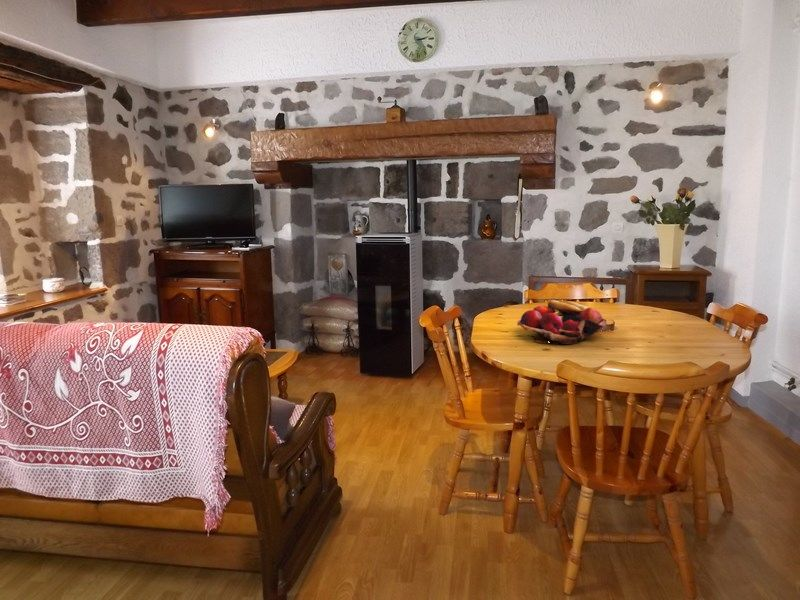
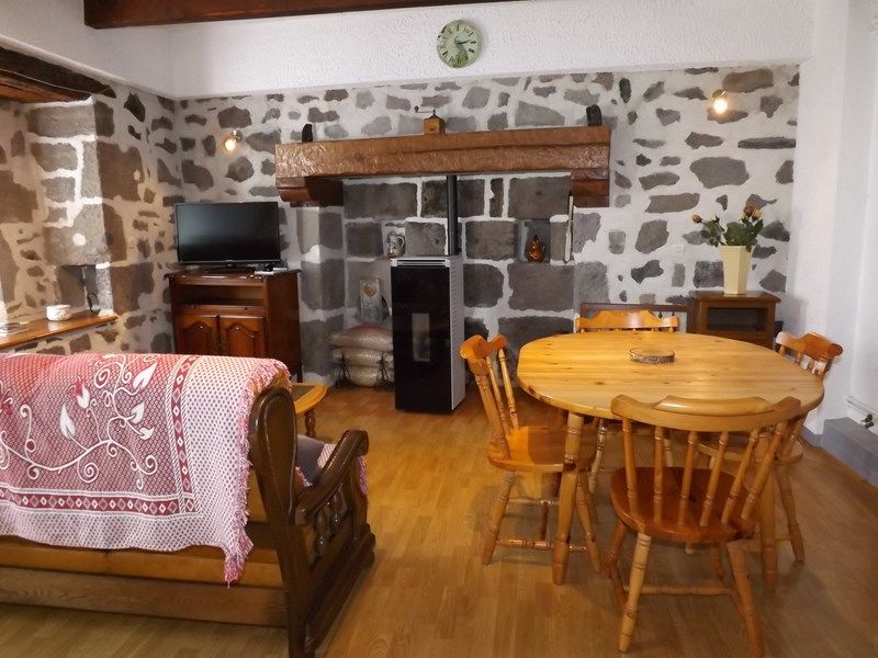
- fruit basket [516,299,608,345]
